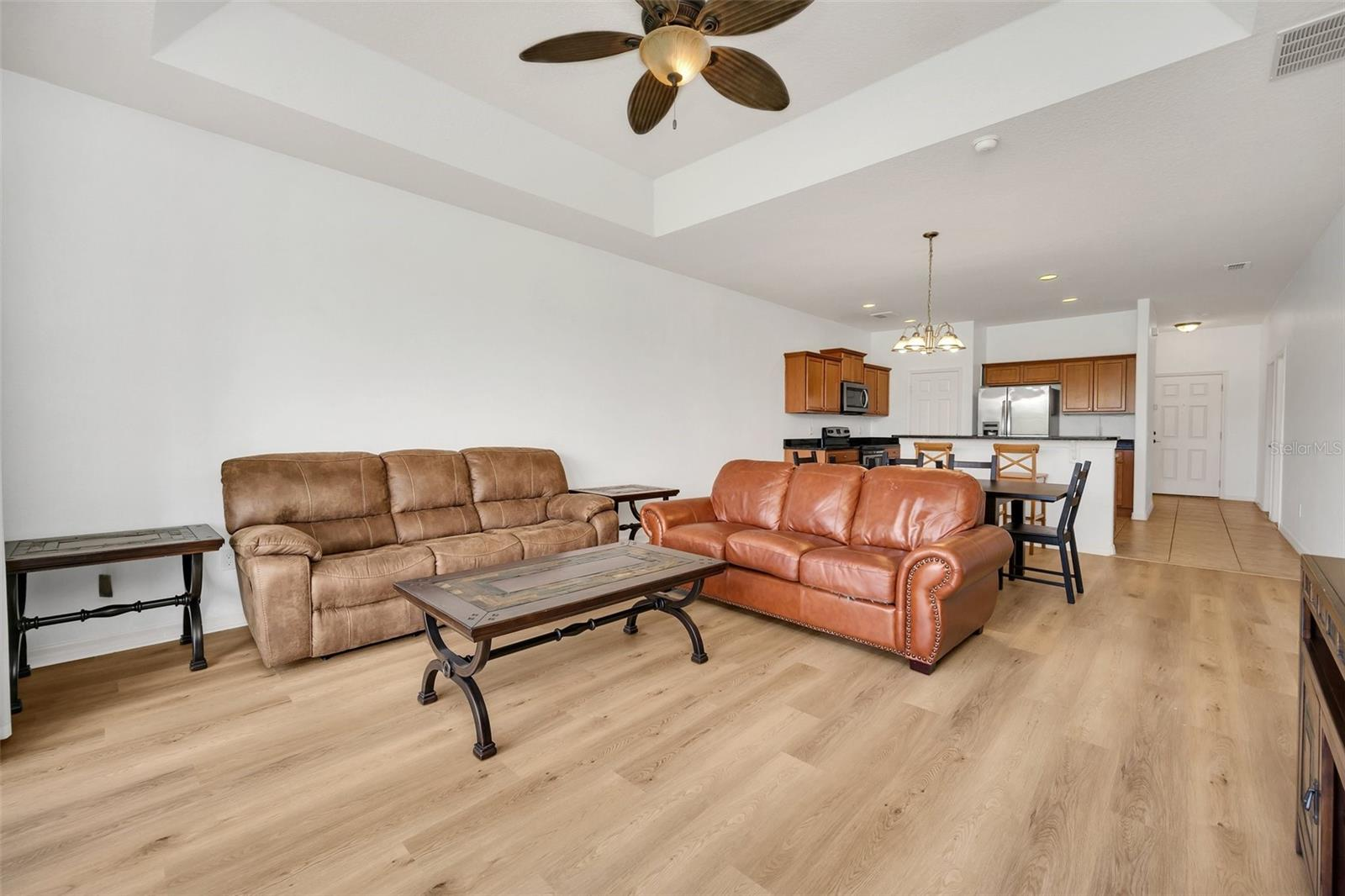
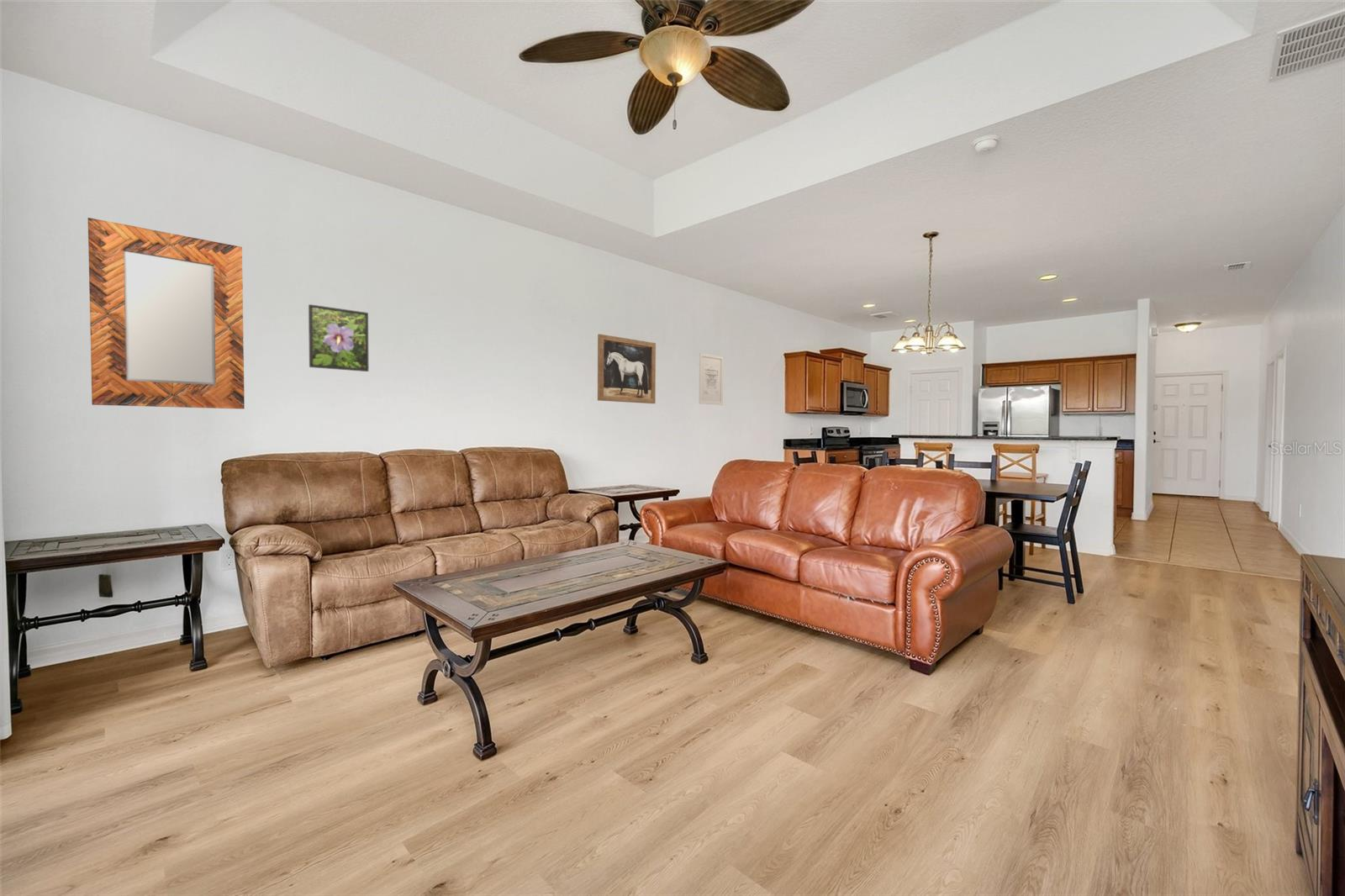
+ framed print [308,303,370,372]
+ home mirror [87,217,245,409]
+ wall art [597,333,657,404]
+ wall art [699,352,725,406]
